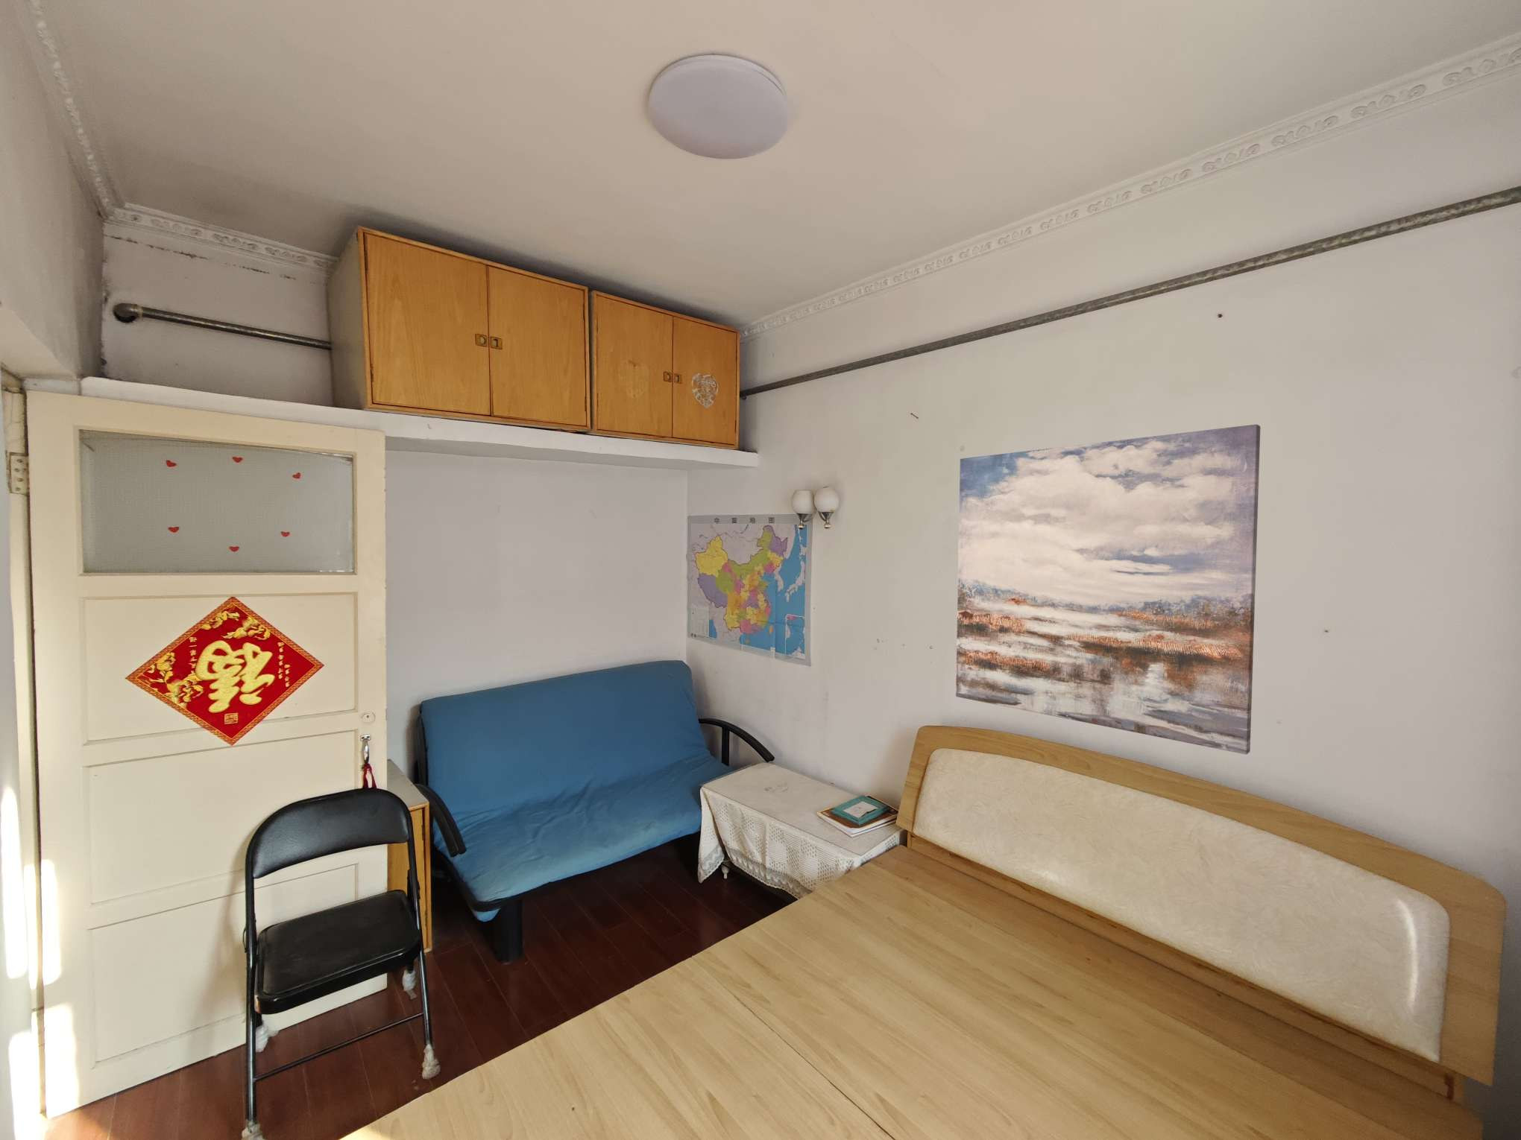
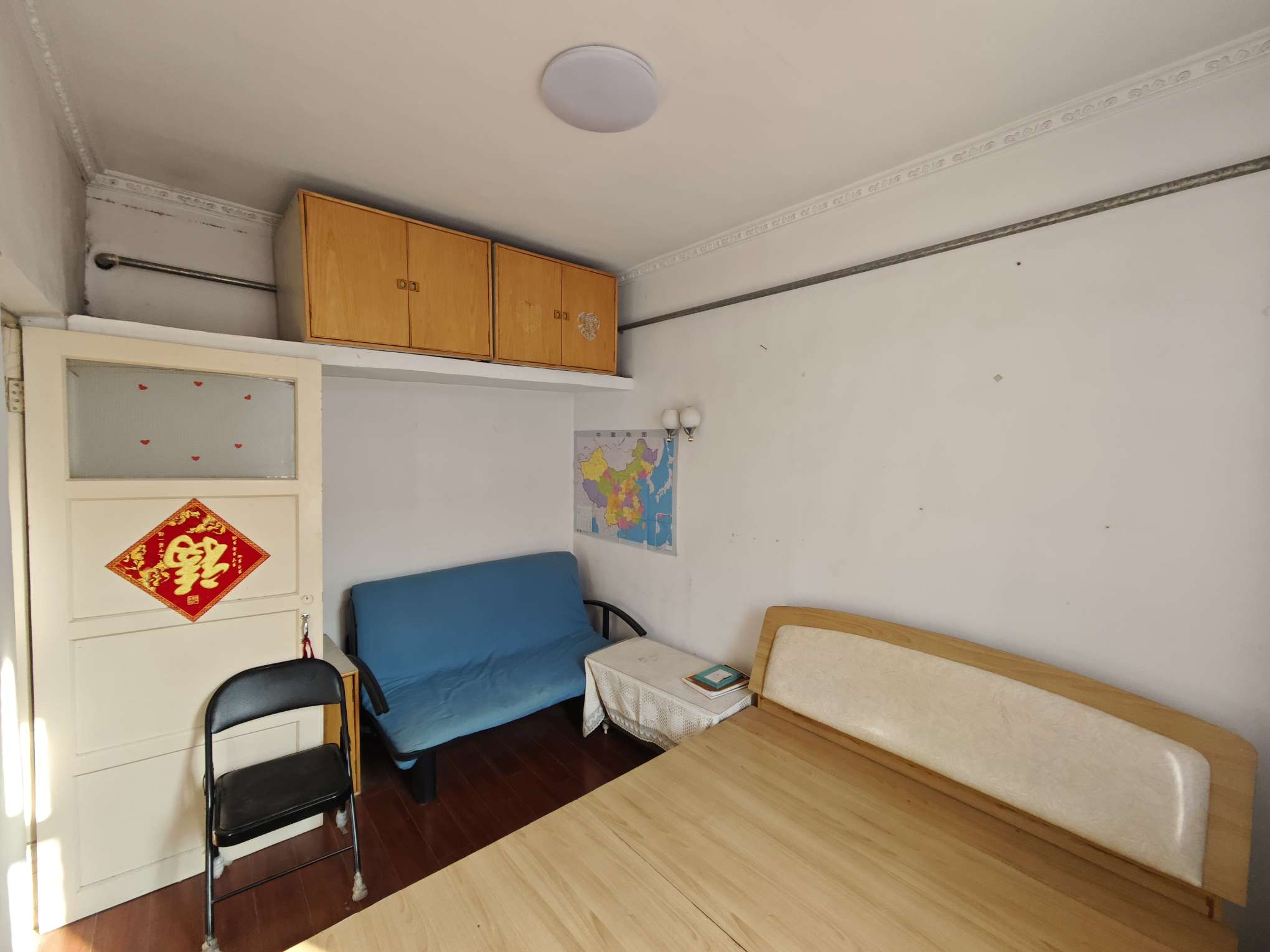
- wall art [955,424,1261,754]
